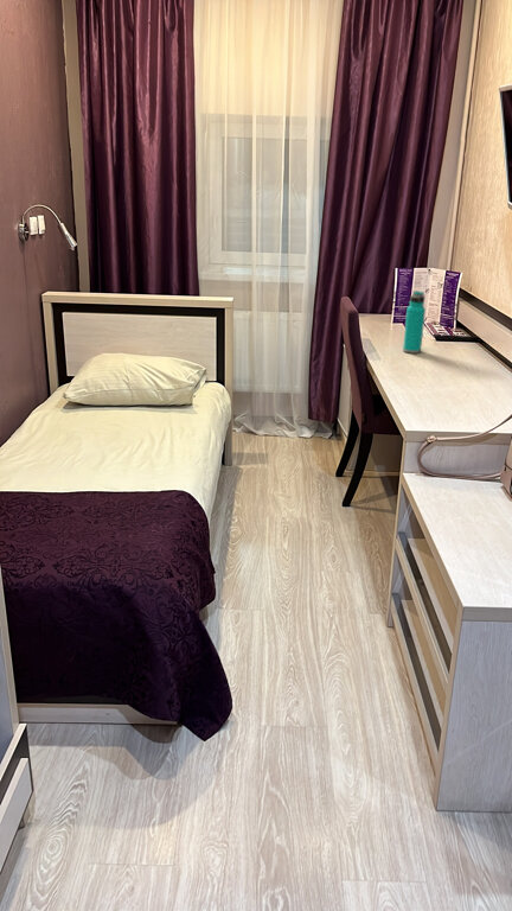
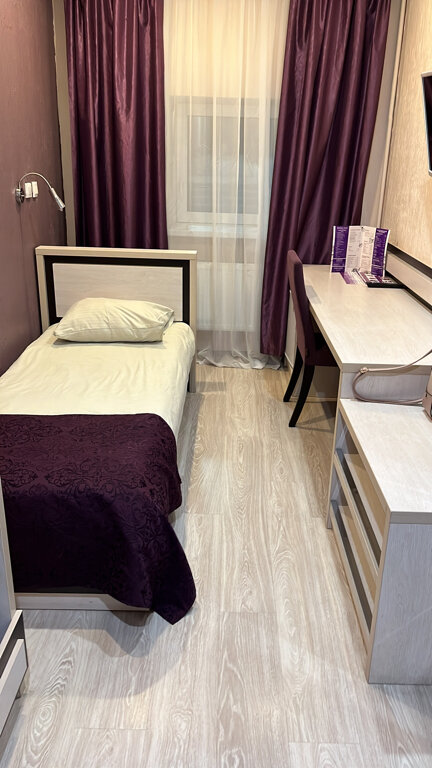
- water bottle [402,289,427,355]
